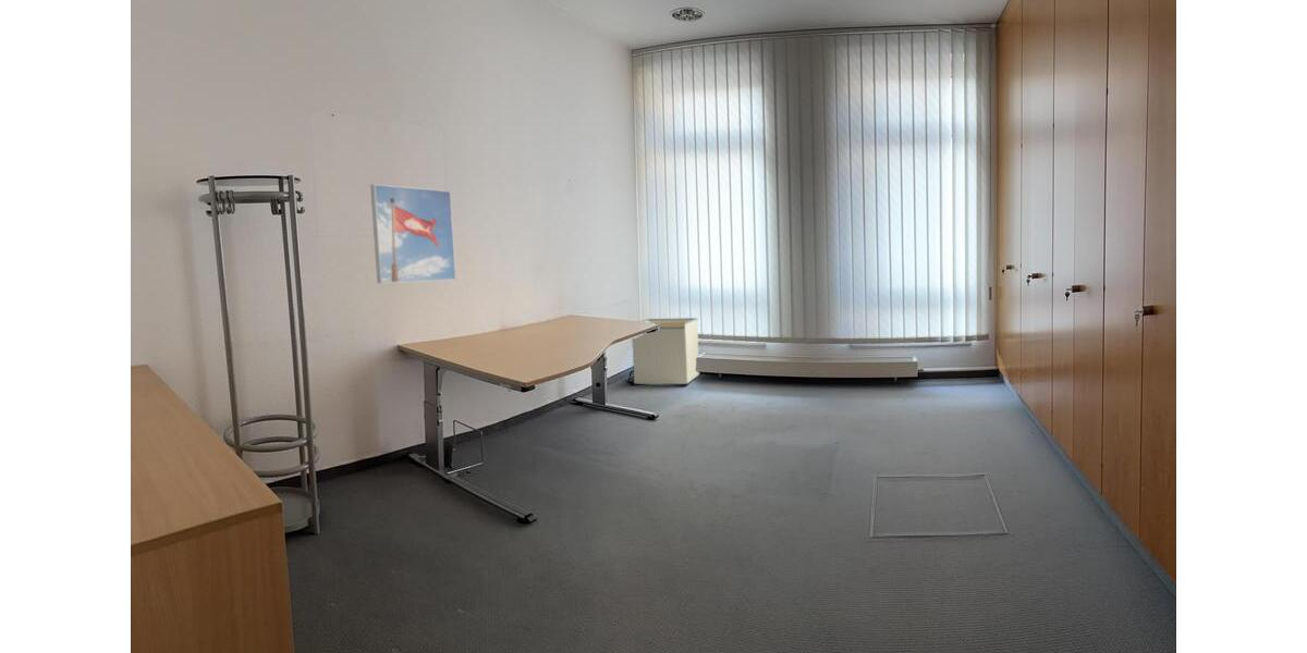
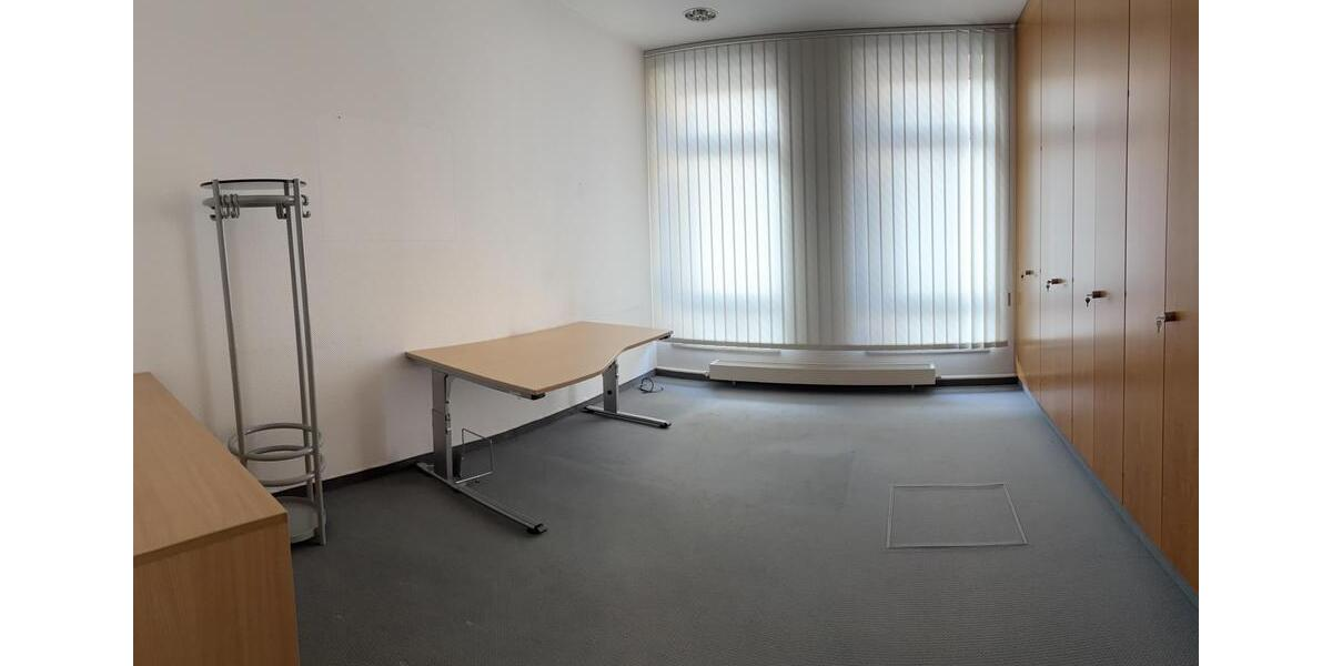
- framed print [369,183,456,284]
- storage bin [632,317,700,385]
